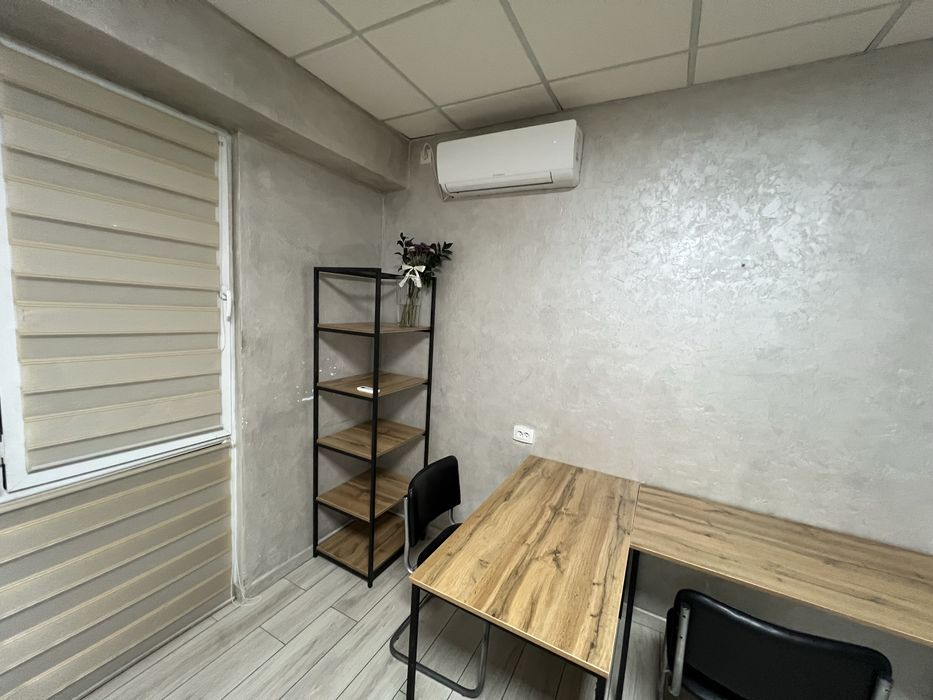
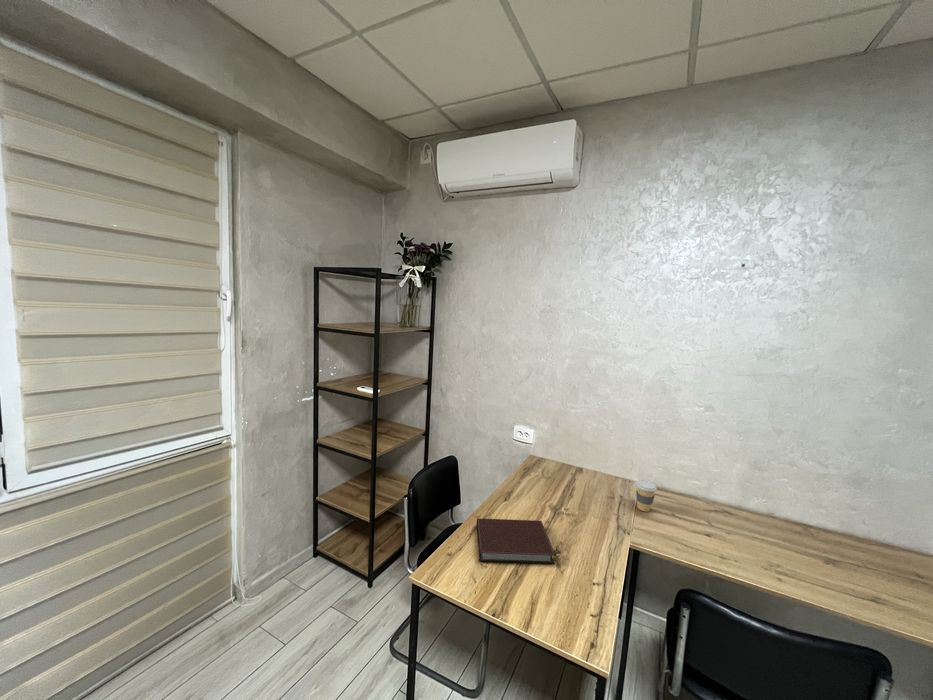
+ notebook [475,517,556,565]
+ coffee cup [635,480,658,513]
